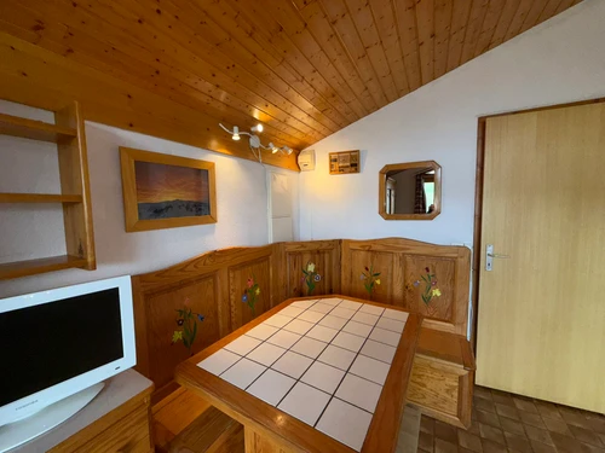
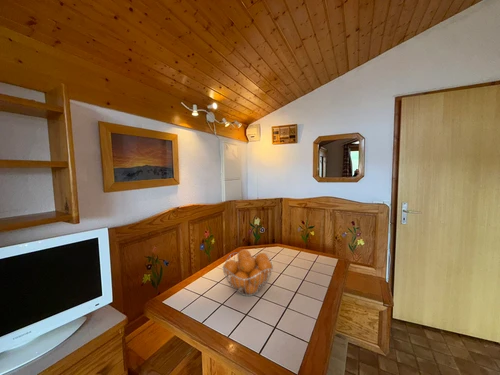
+ fruit basket [221,248,274,297]
